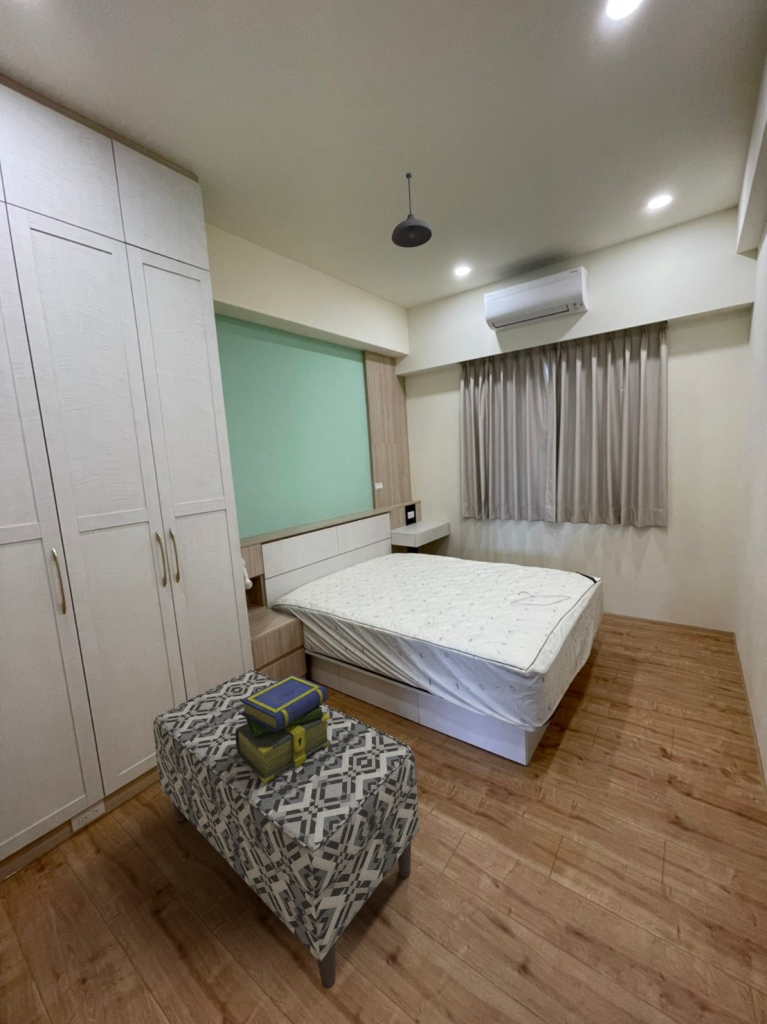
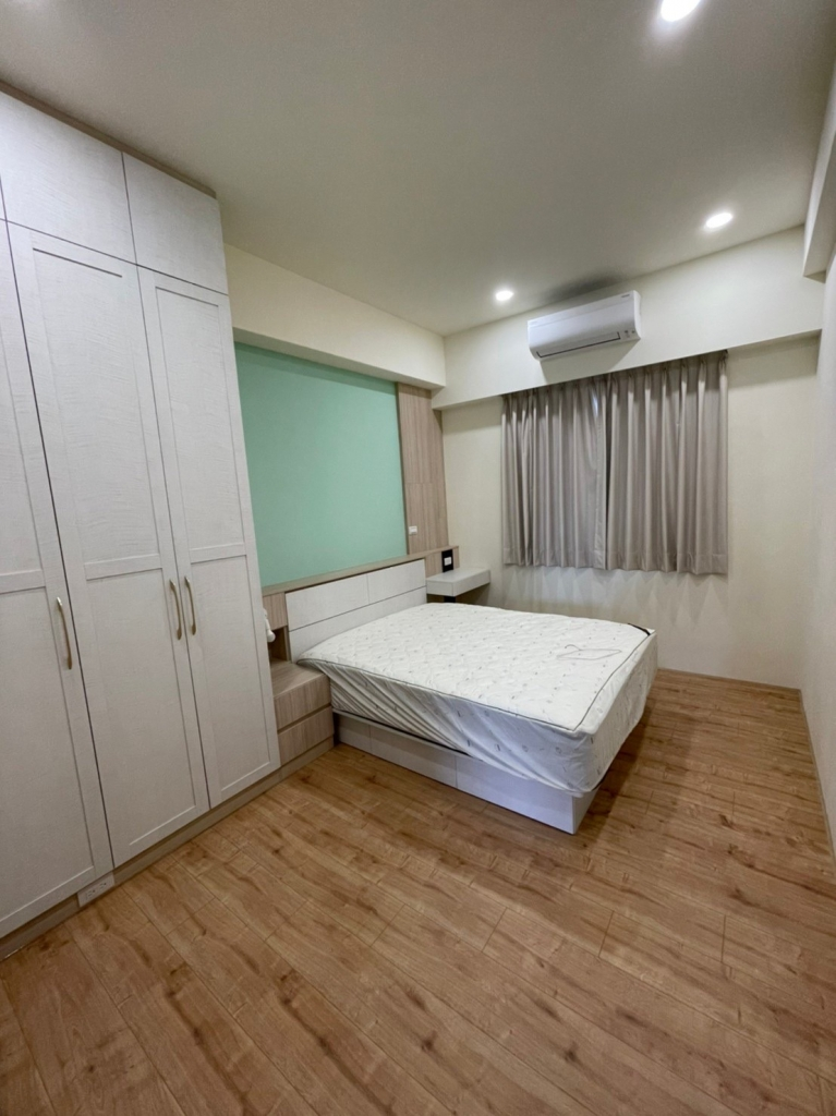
- pendant light [391,172,433,249]
- bench [152,669,420,990]
- stack of books [235,674,331,783]
